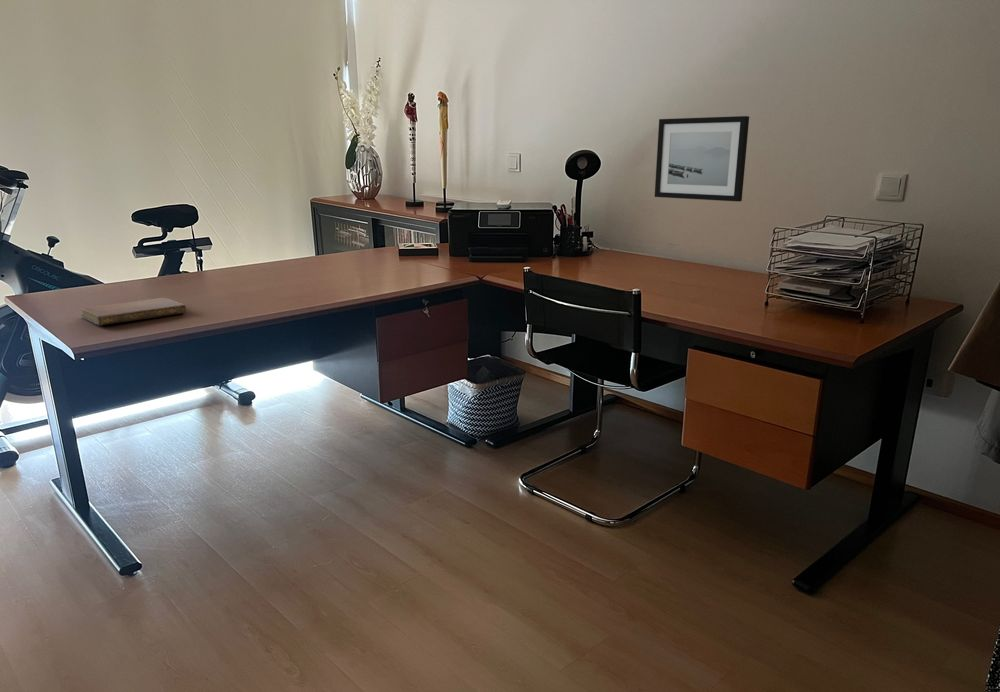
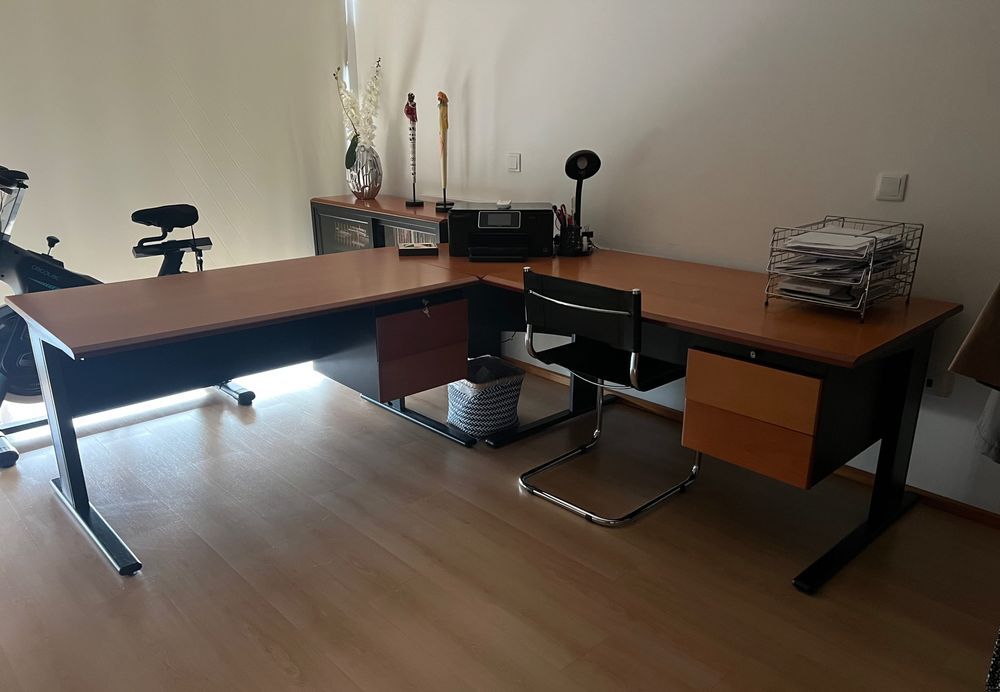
- wall art [654,115,750,202]
- notebook [80,297,187,326]
